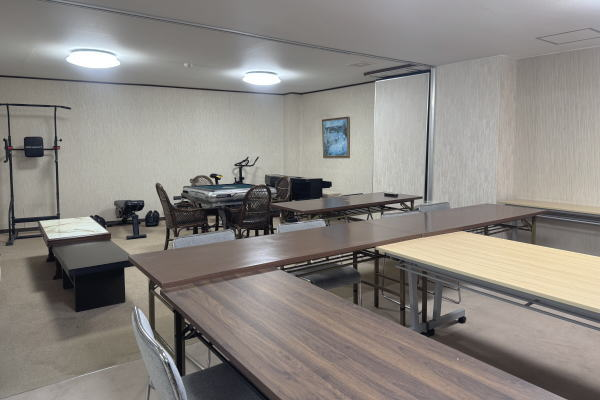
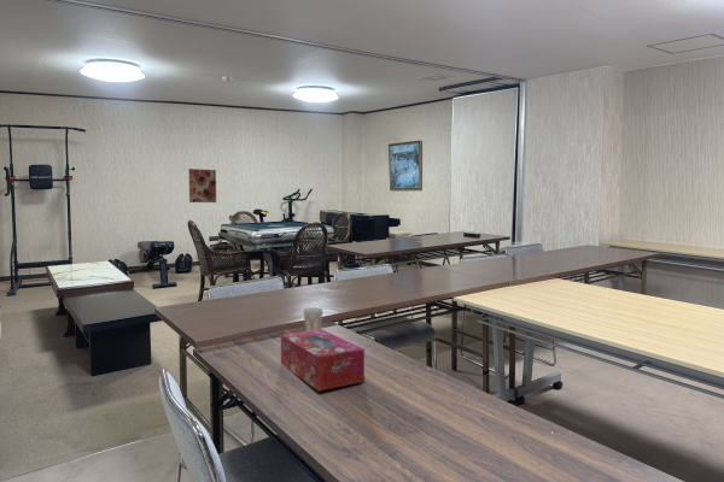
+ cup [302,306,325,331]
+ wall art [188,167,217,204]
+ tissue box [280,328,366,392]
